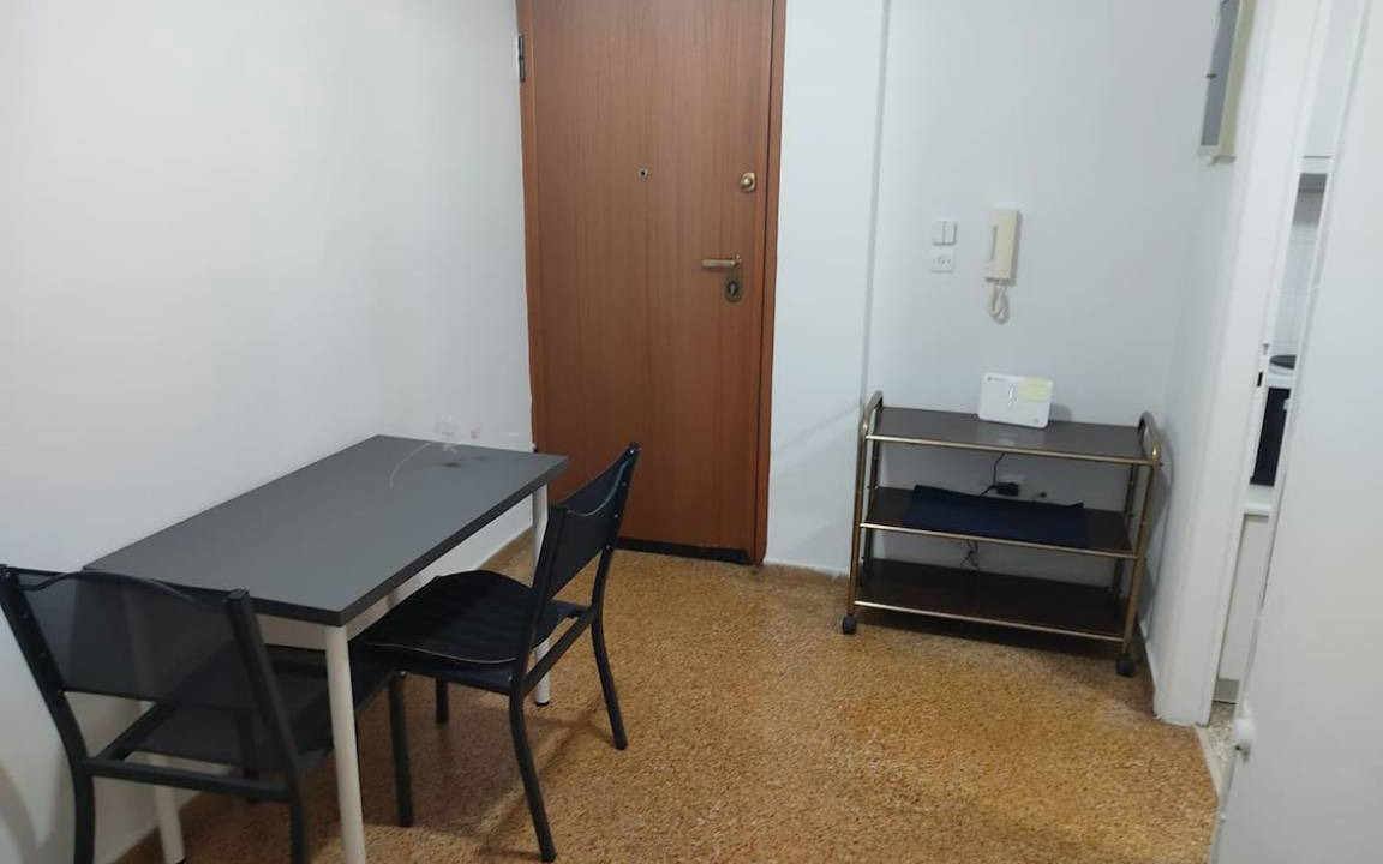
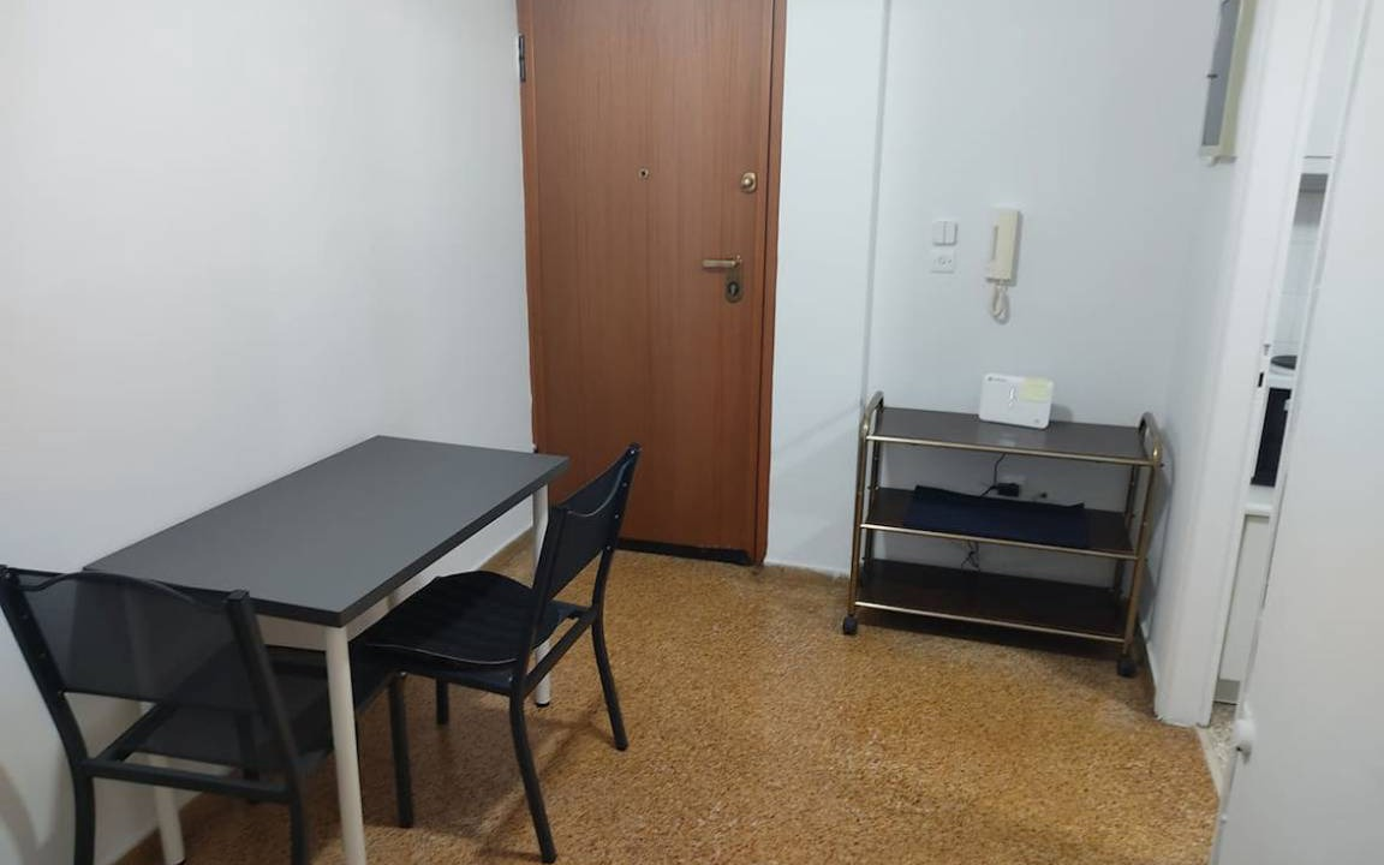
- flower [389,414,523,487]
